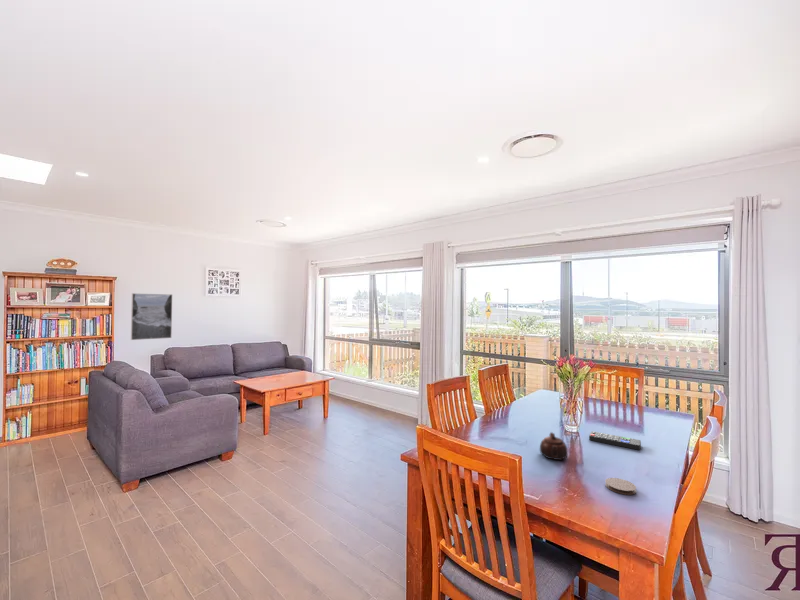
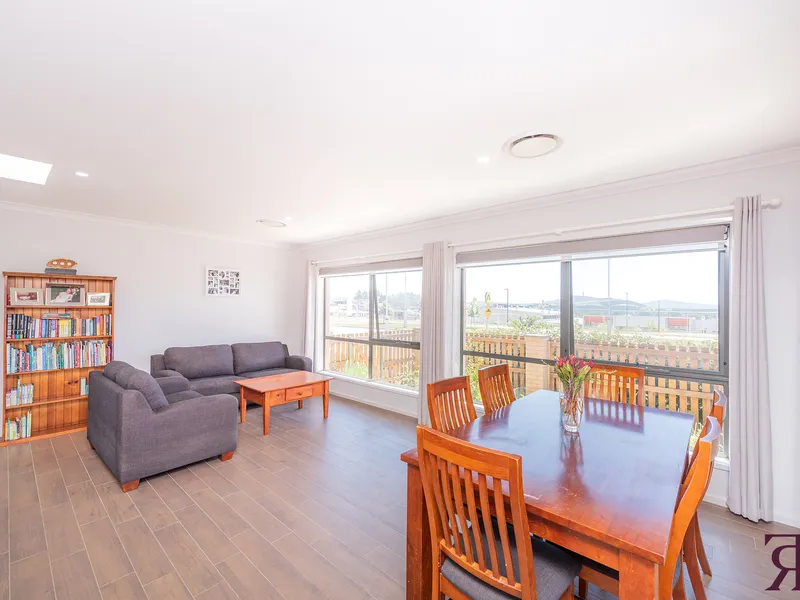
- teapot [539,431,569,461]
- remote control [588,430,642,451]
- coaster [604,477,637,496]
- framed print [130,292,173,341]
